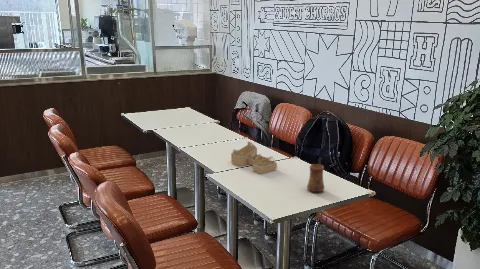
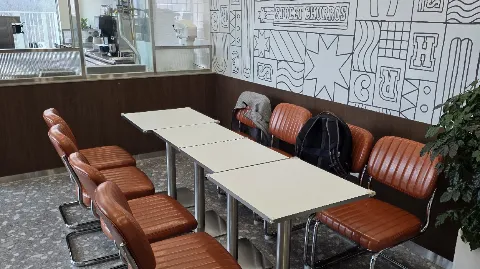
- cup [306,163,325,193]
- house frame [230,141,278,174]
